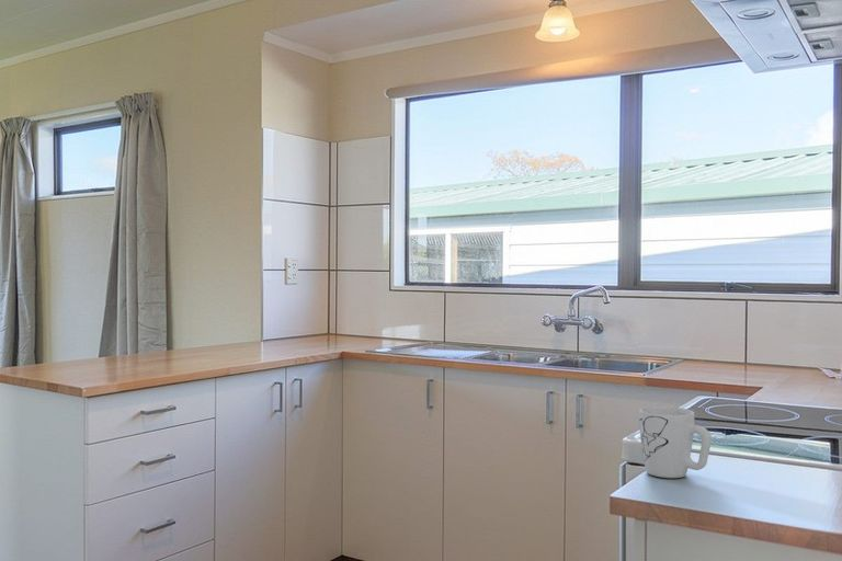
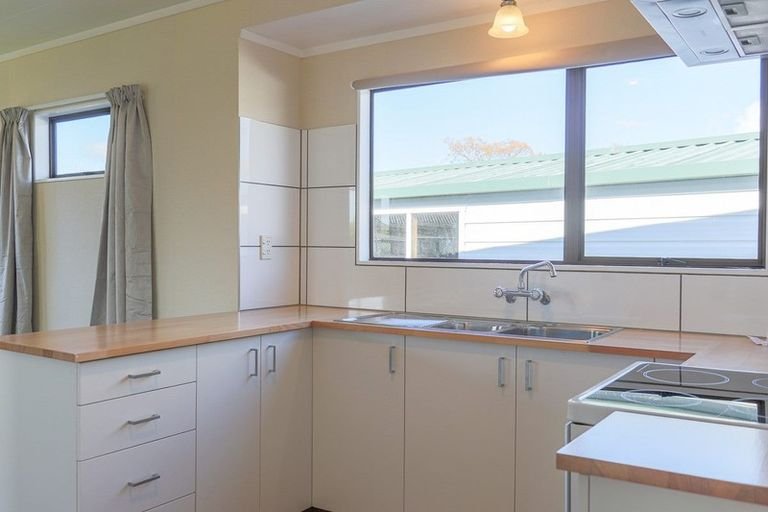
- mug [638,405,713,479]
